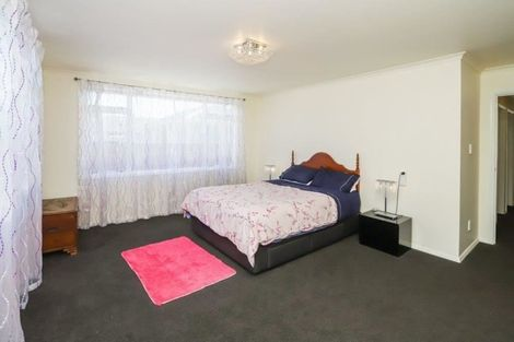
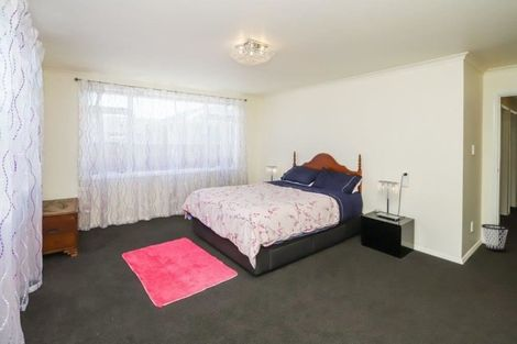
+ wastebasket [481,223,509,252]
